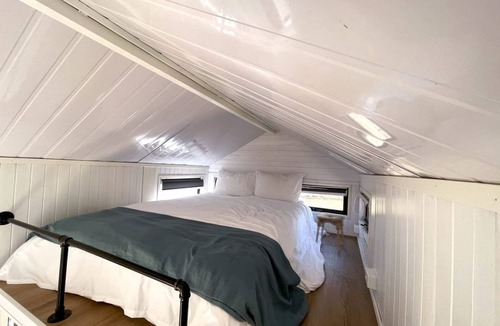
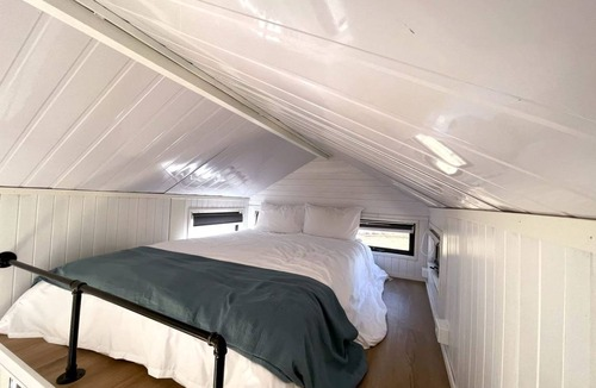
- stool [315,212,345,257]
